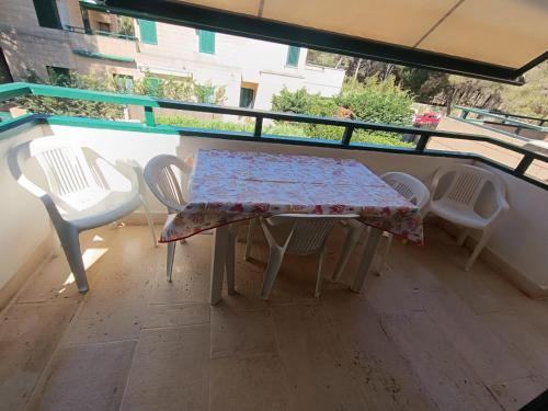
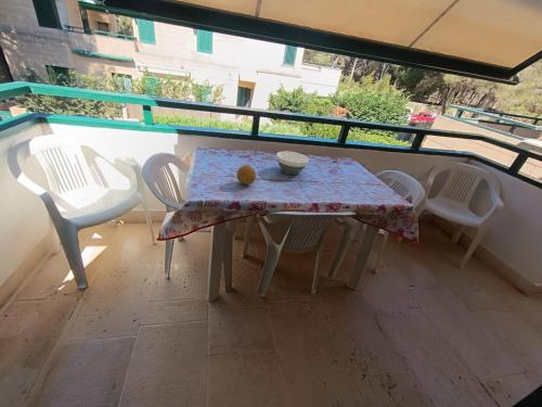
+ bowl [275,150,310,176]
+ fruit [235,164,257,186]
